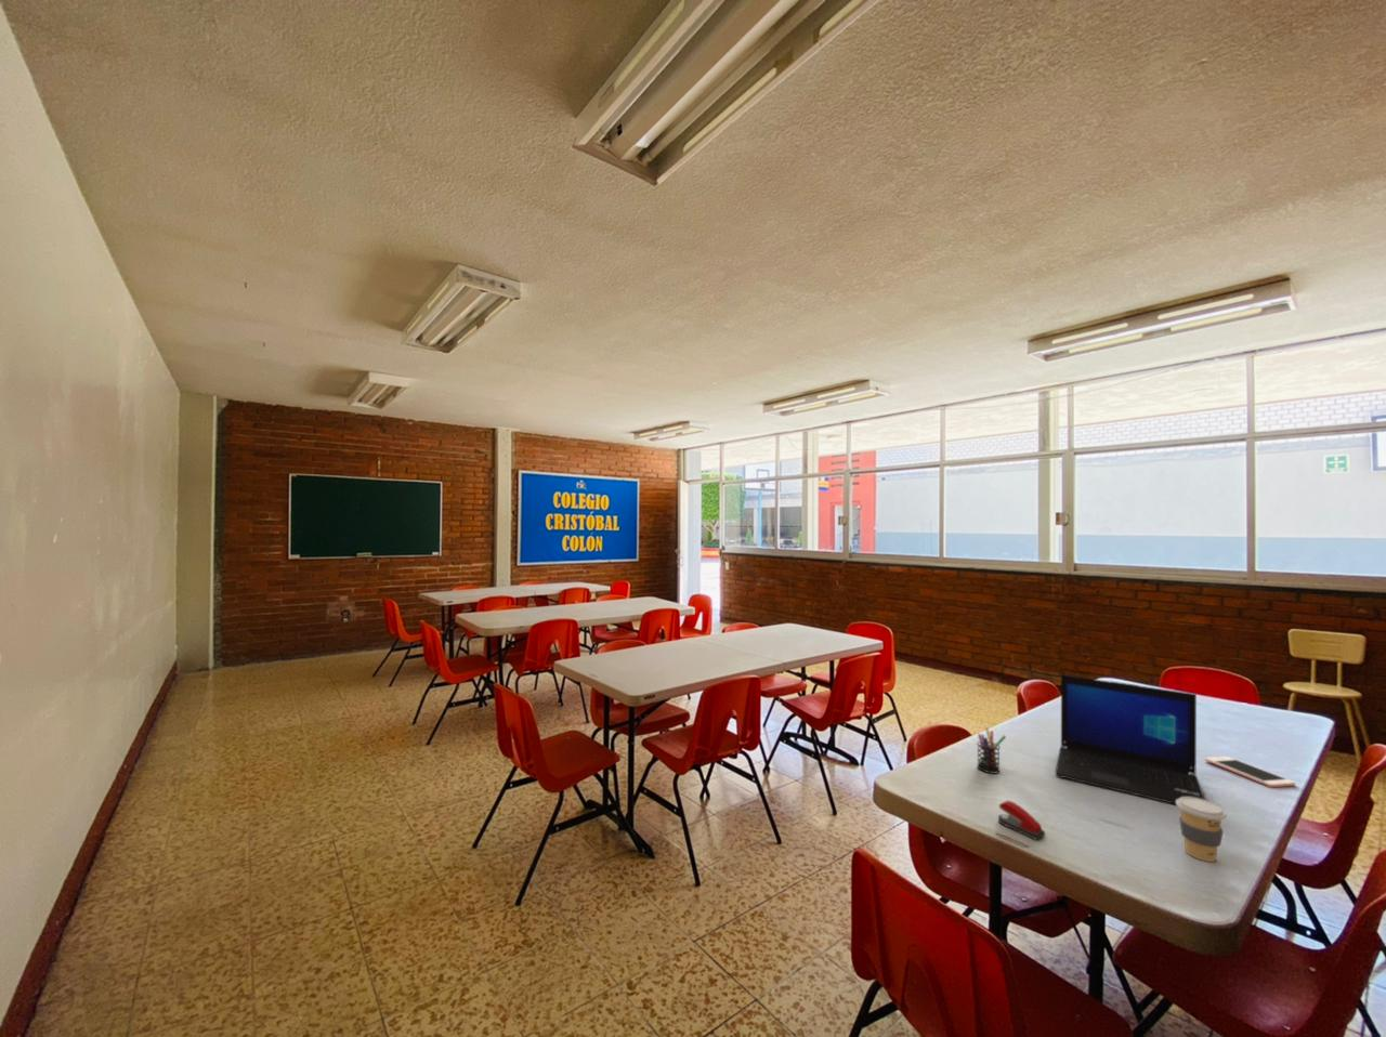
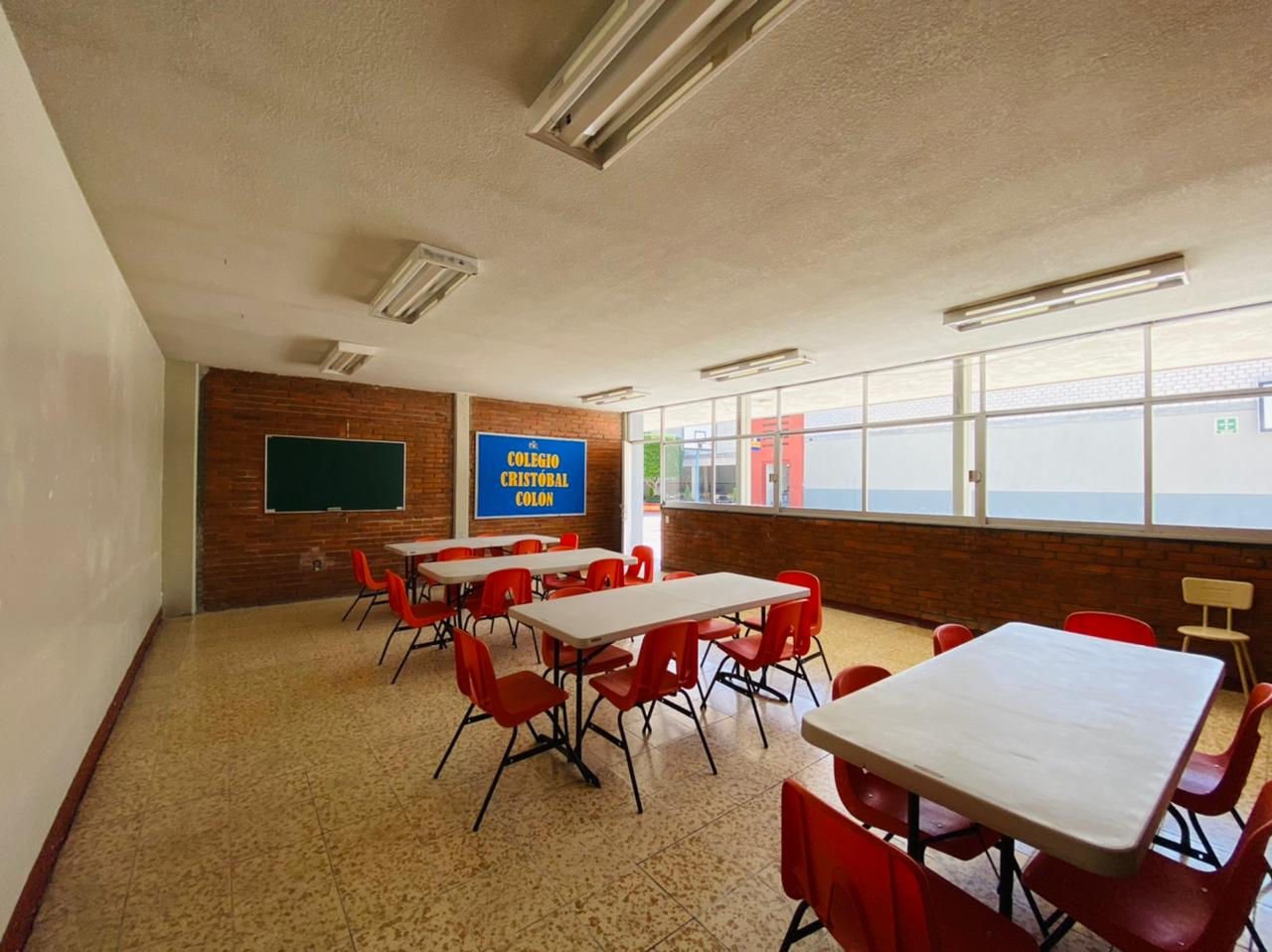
- pen holder [975,727,1007,776]
- cell phone [1204,756,1297,788]
- laptop [1055,673,1206,805]
- stapler [997,798,1046,841]
- coffee cup [1175,796,1227,863]
